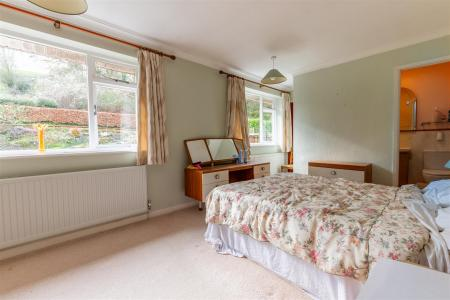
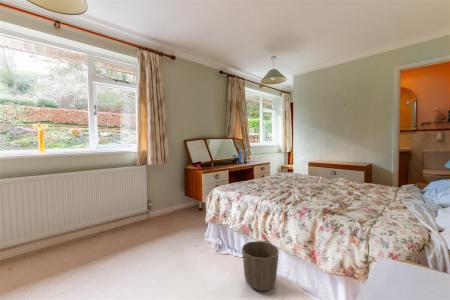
+ waste basket [241,240,280,292]
